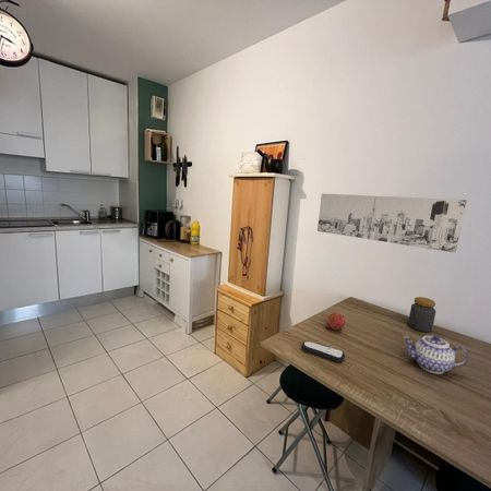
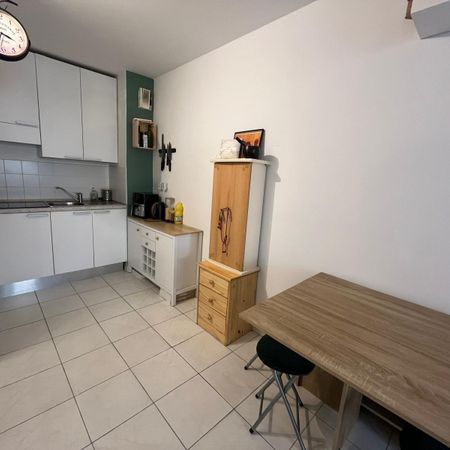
- remote control [301,340,346,363]
- teapot [402,334,470,375]
- wall art [316,192,468,253]
- jar [407,296,436,333]
- fruit [325,312,346,331]
